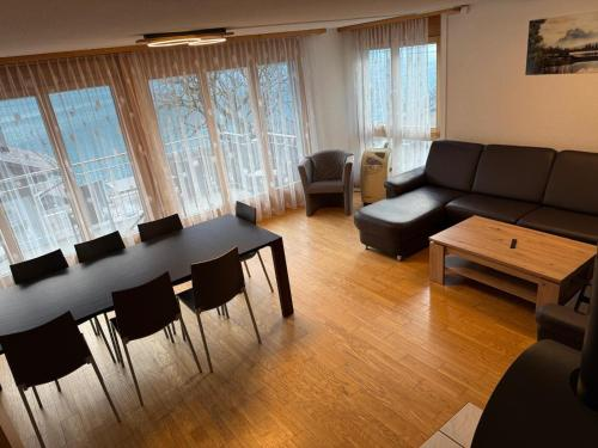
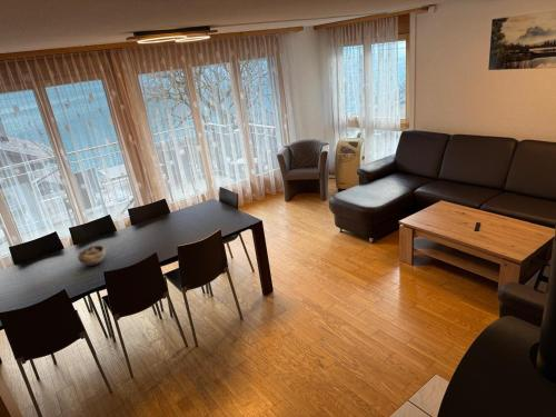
+ bowl [77,245,107,267]
